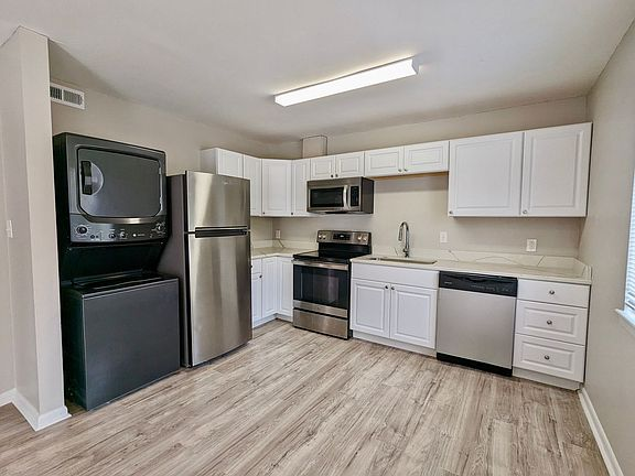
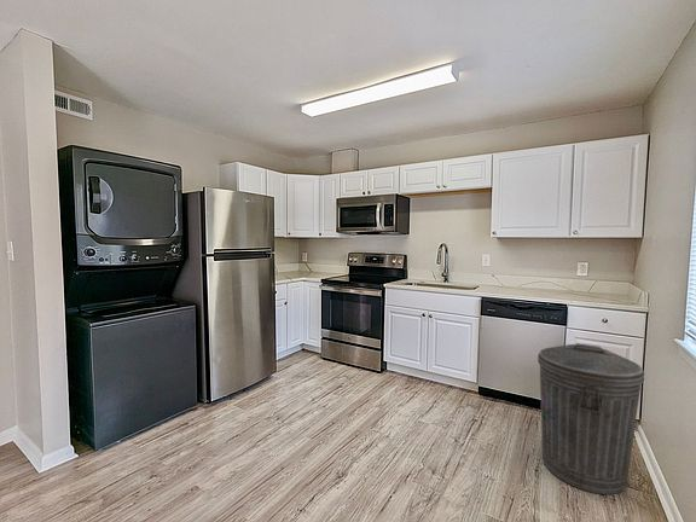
+ trash can [536,342,645,495]
